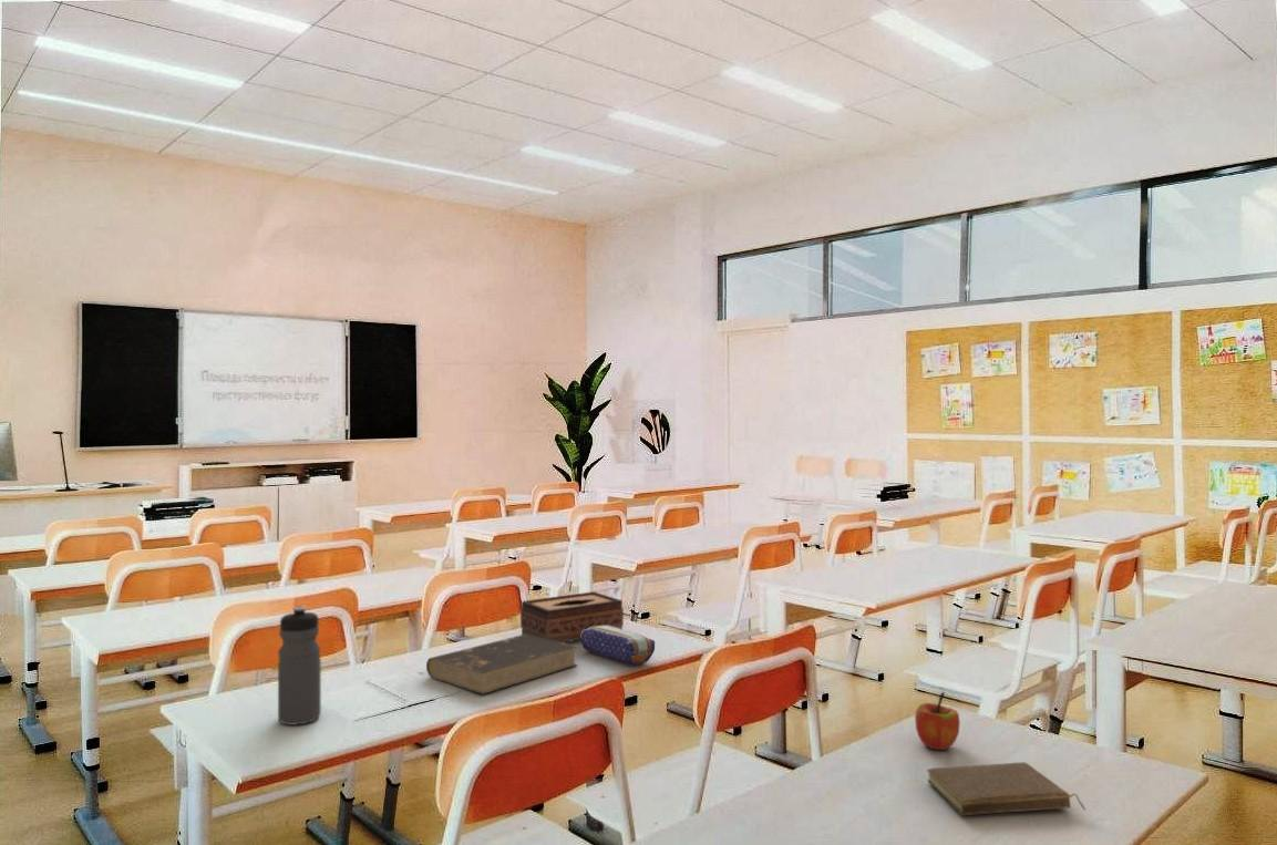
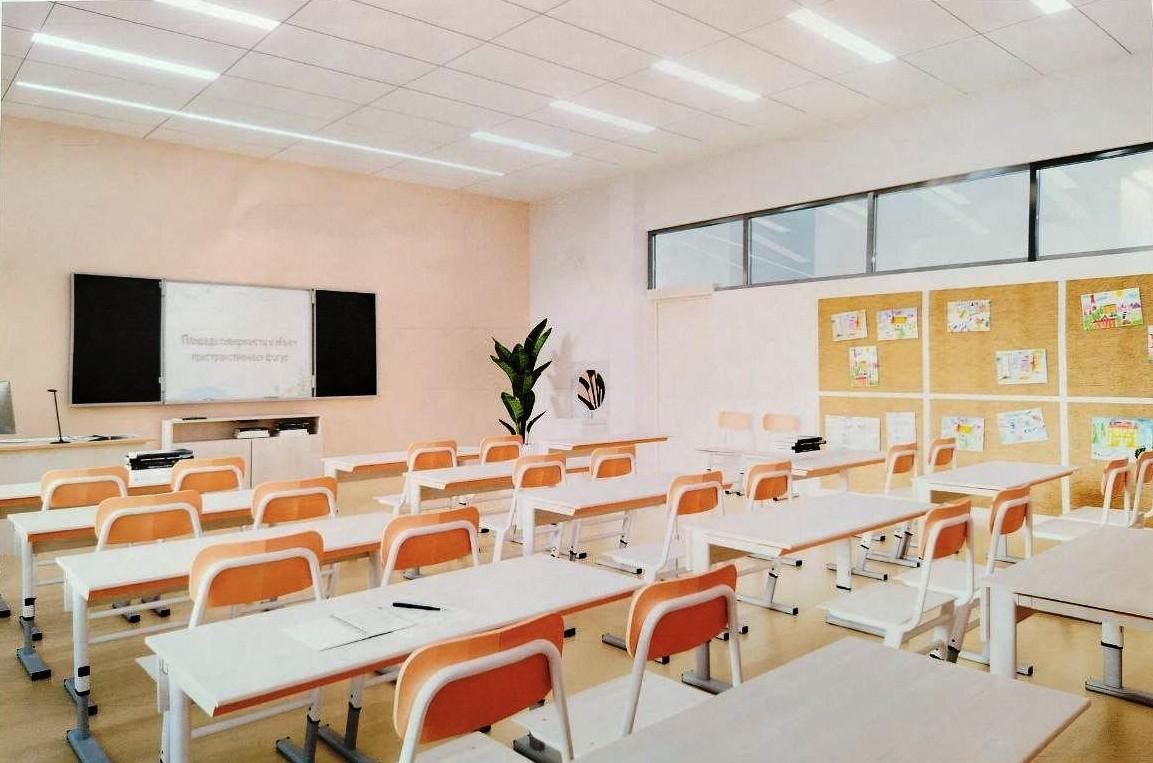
- pencil case [580,626,656,666]
- apple [914,691,961,751]
- book [425,635,578,695]
- book [925,761,1087,816]
- water bottle [277,606,322,727]
- tissue box [519,590,625,643]
